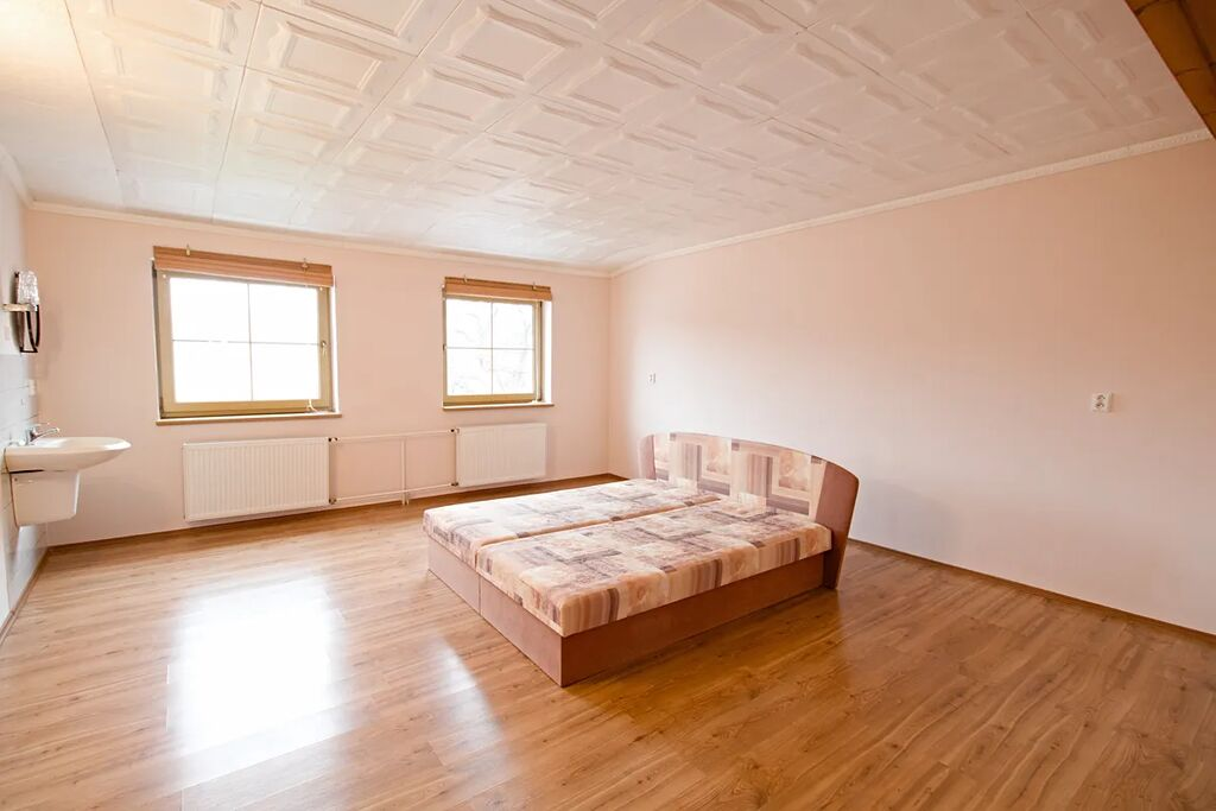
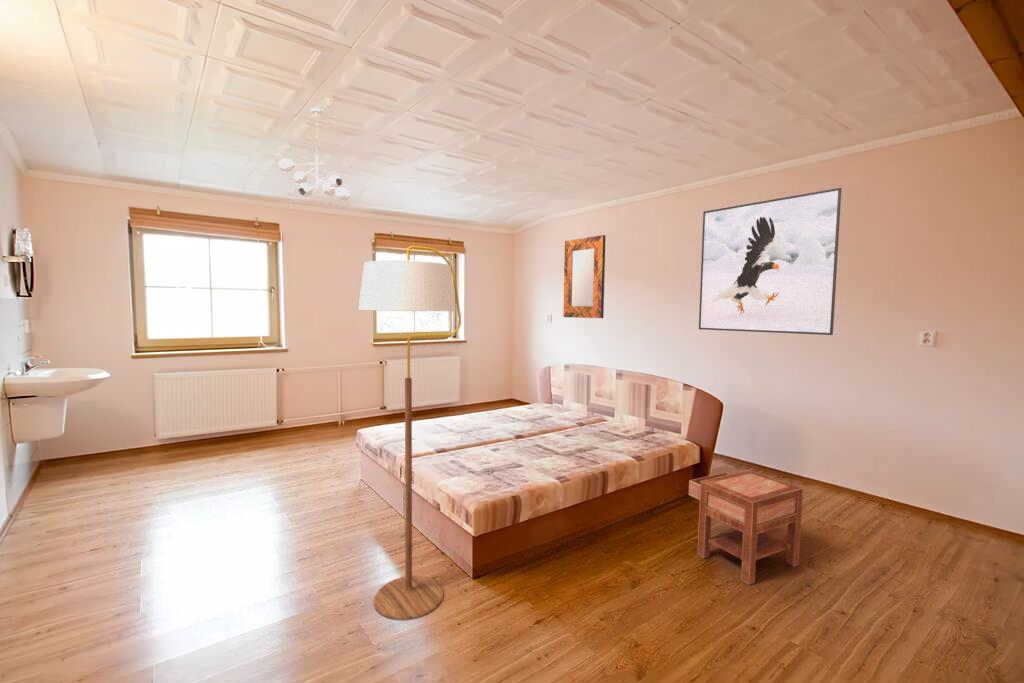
+ home mirror [562,234,607,319]
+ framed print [698,187,843,336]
+ ceiling light fixture [277,107,351,202]
+ floor lamp [357,245,462,621]
+ nightstand [688,469,804,586]
